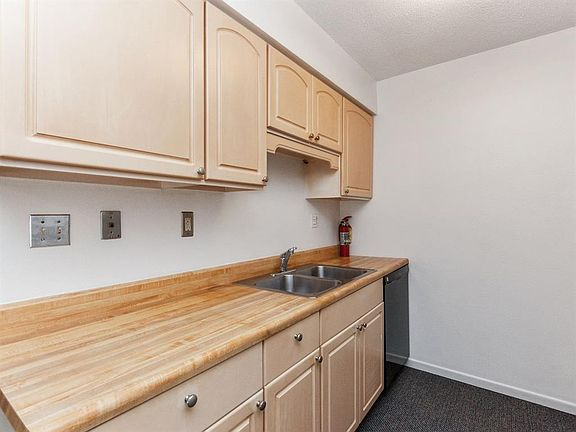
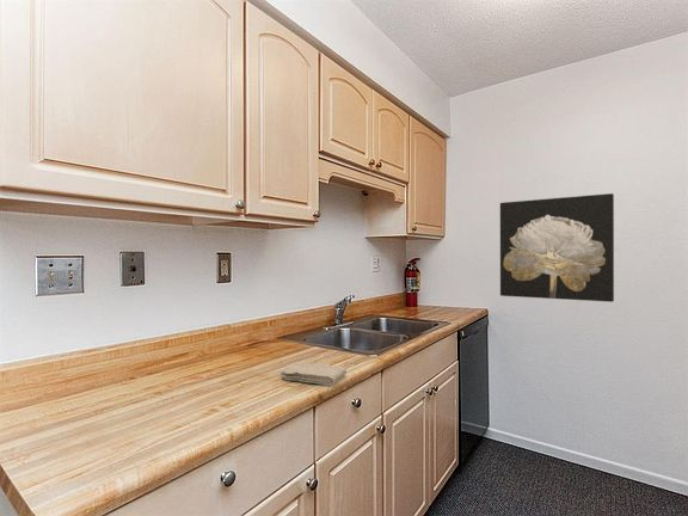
+ wall art [499,192,615,303]
+ washcloth [278,361,348,386]
